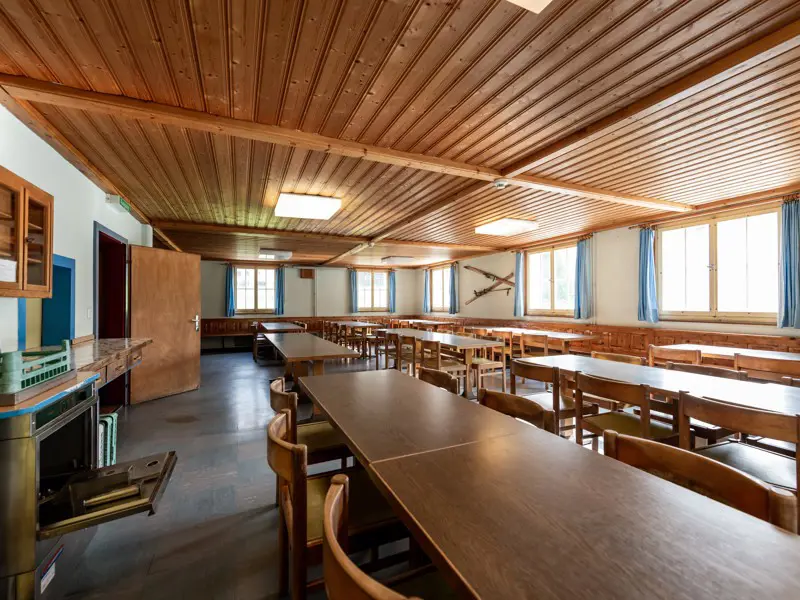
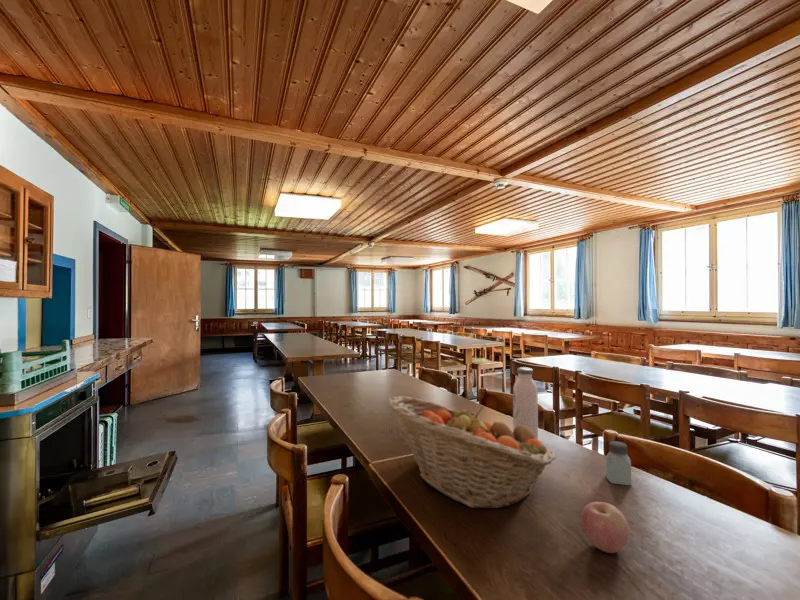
+ saltshaker [605,440,632,487]
+ fruit basket [387,395,557,509]
+ apple [580,501,630,554]
+ water bottle [512,366,539,440]
